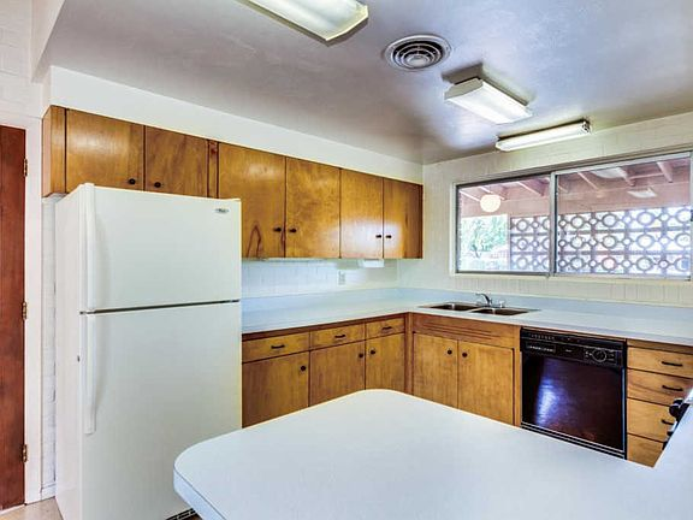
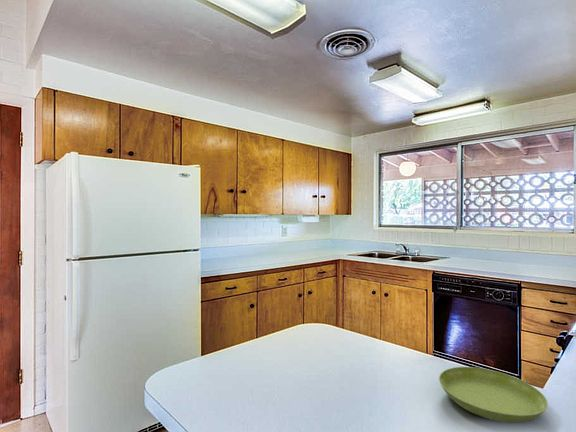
+ saucer [438,366,549,424]
